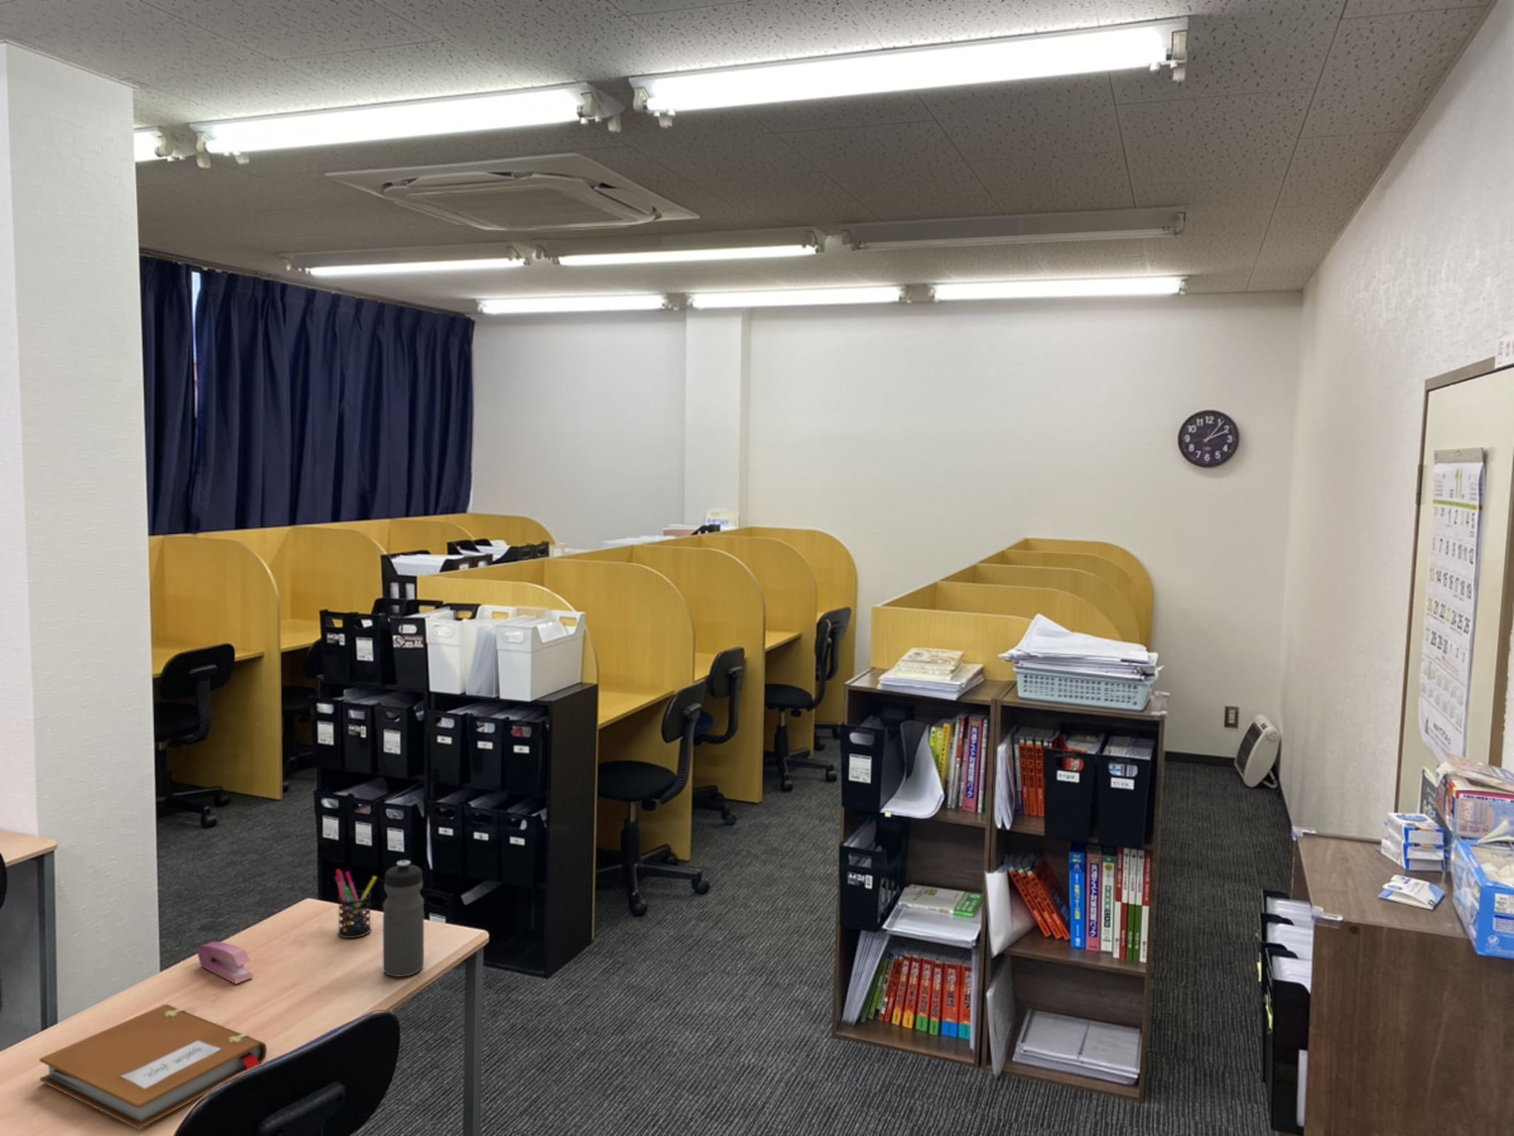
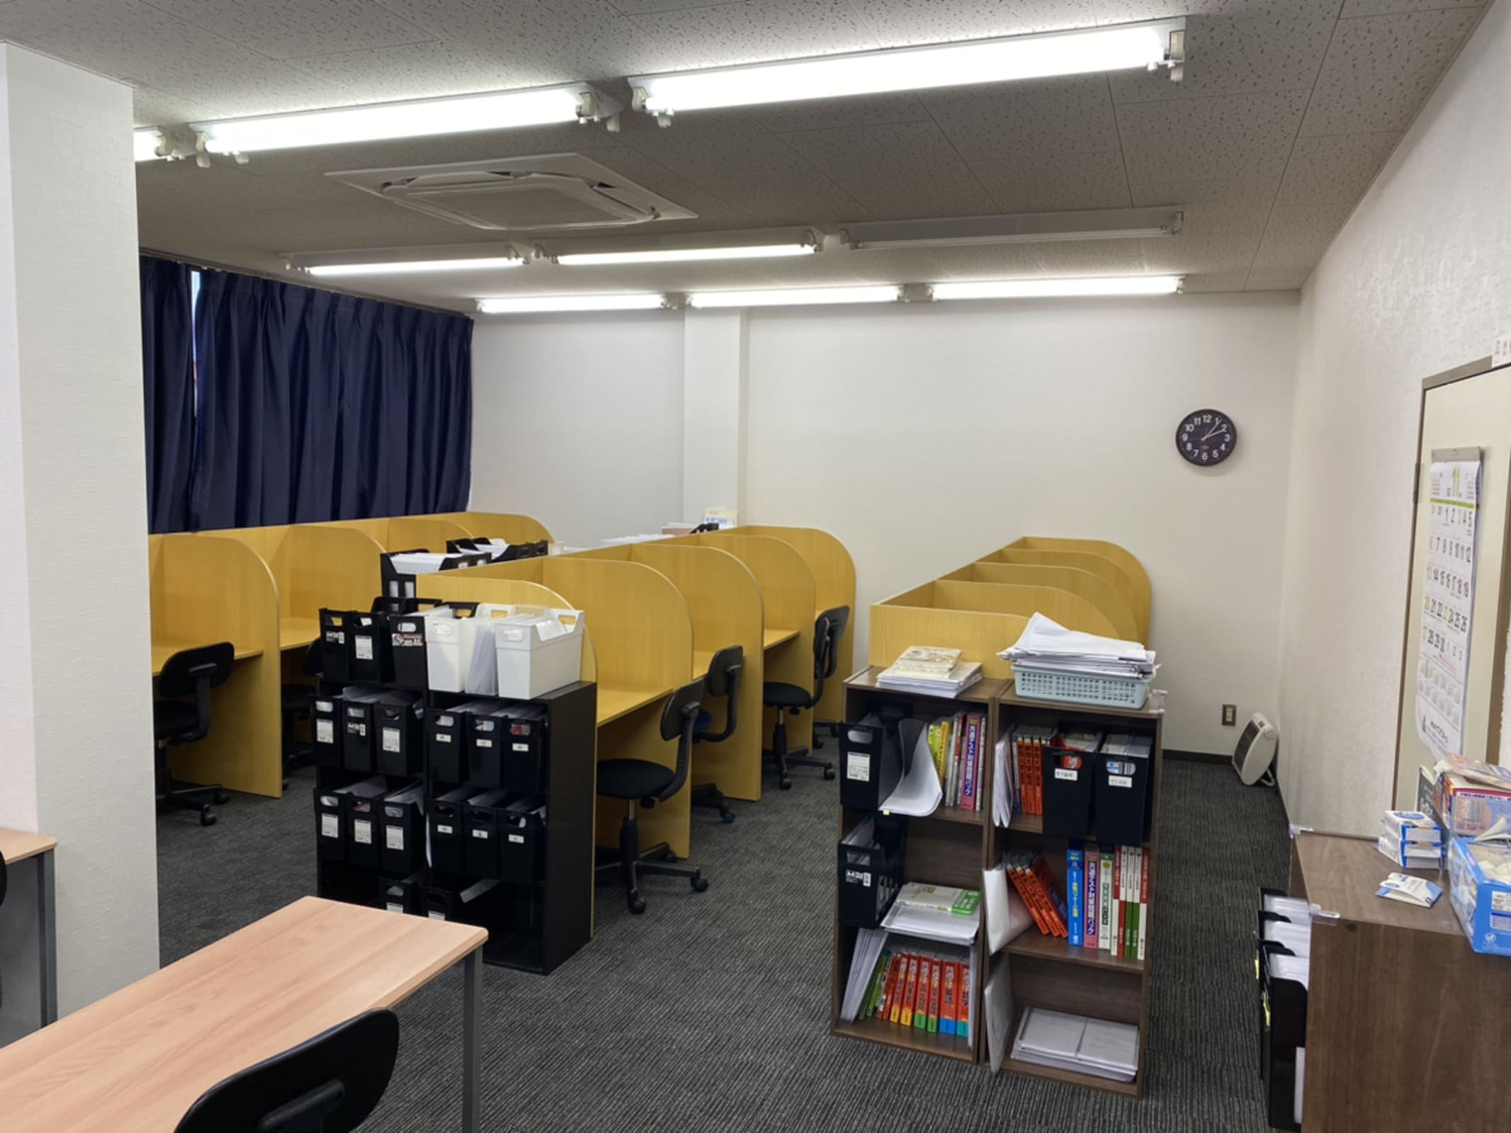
- water bottle [382,860,425,977]
- pen holder [334,869,378,939]
- notebook [39,1004,267,1130]
- stapler [197,940,254,984]
